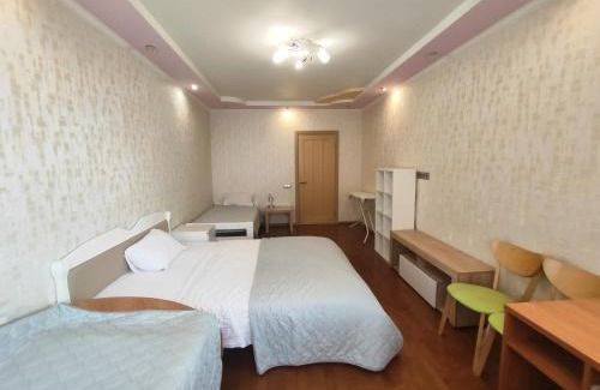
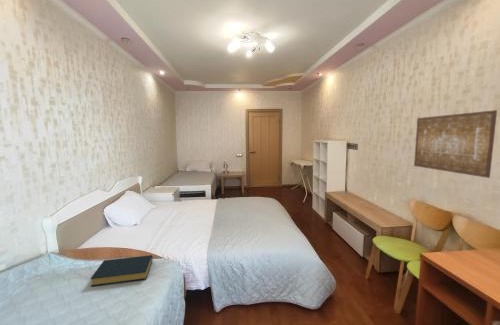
+ wall art [413,109,498,179]
+ hardback book [90,254,153,287]
